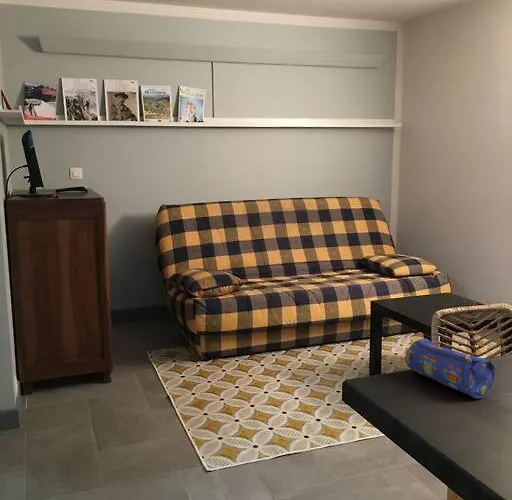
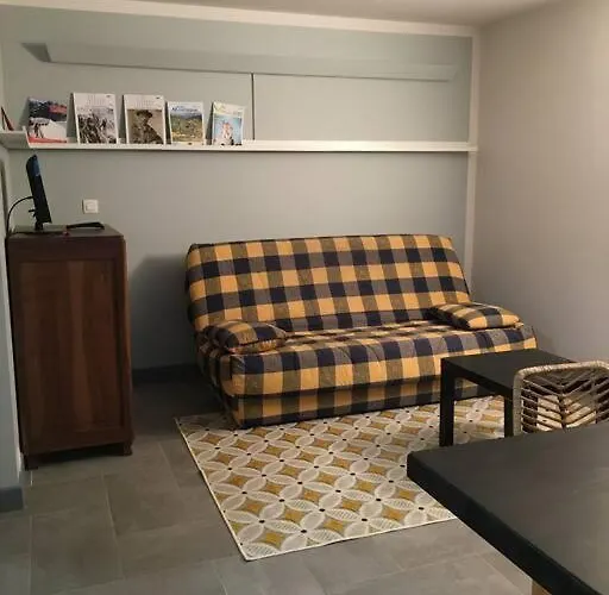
- pencil case [404,338,498,400]
